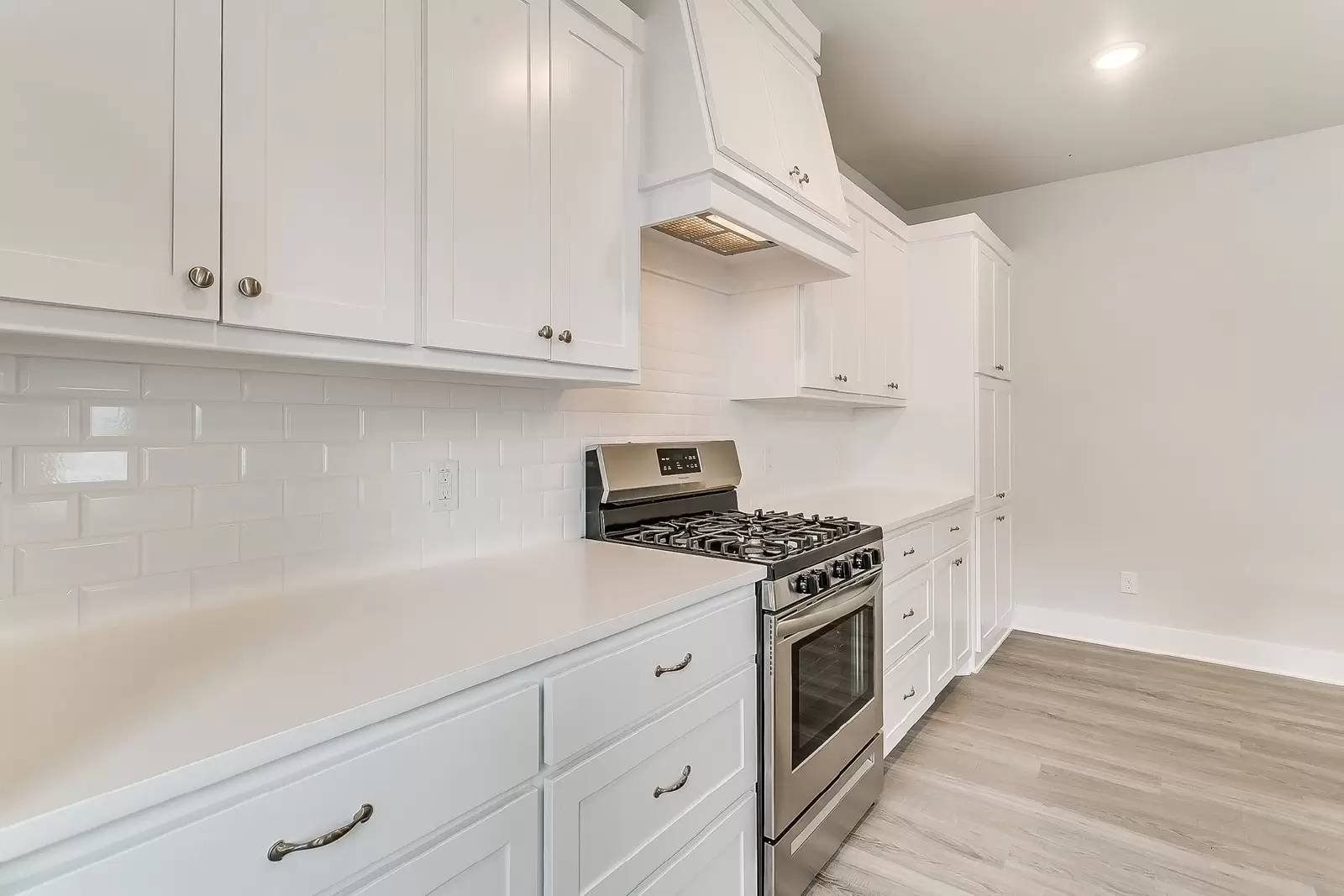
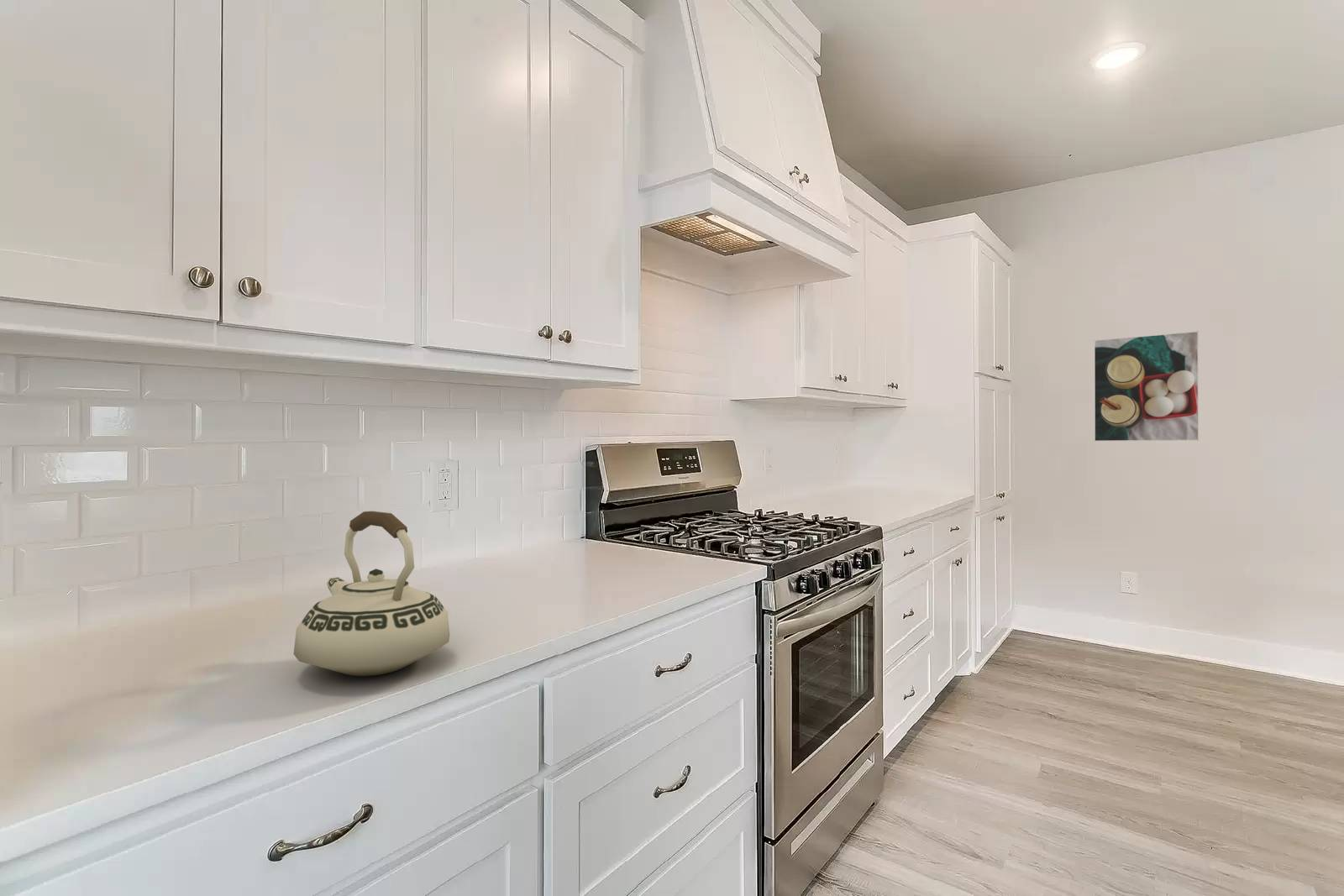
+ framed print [1093,331,1200,443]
+ teakettle [293,511,450,677]
